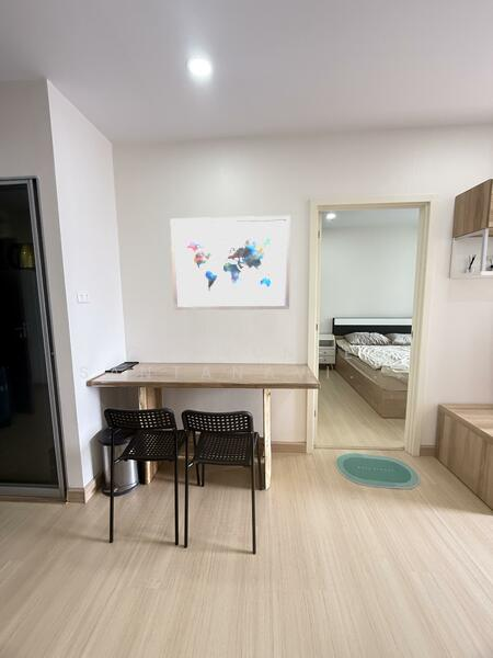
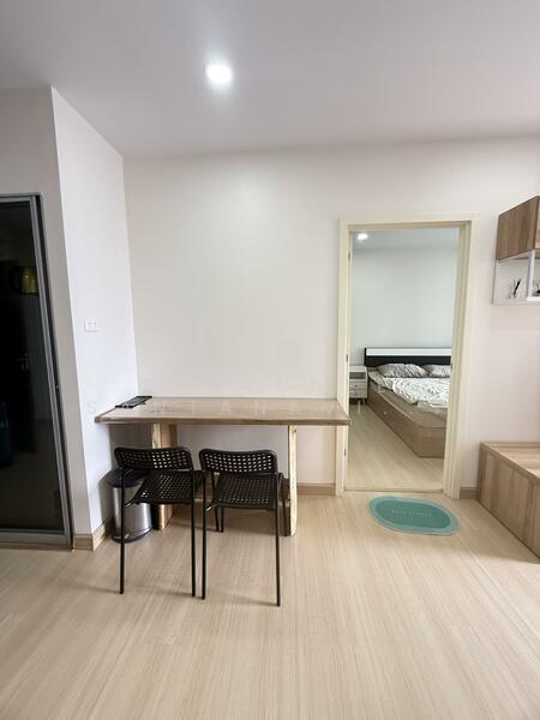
- wall art [170,215,291,311]
